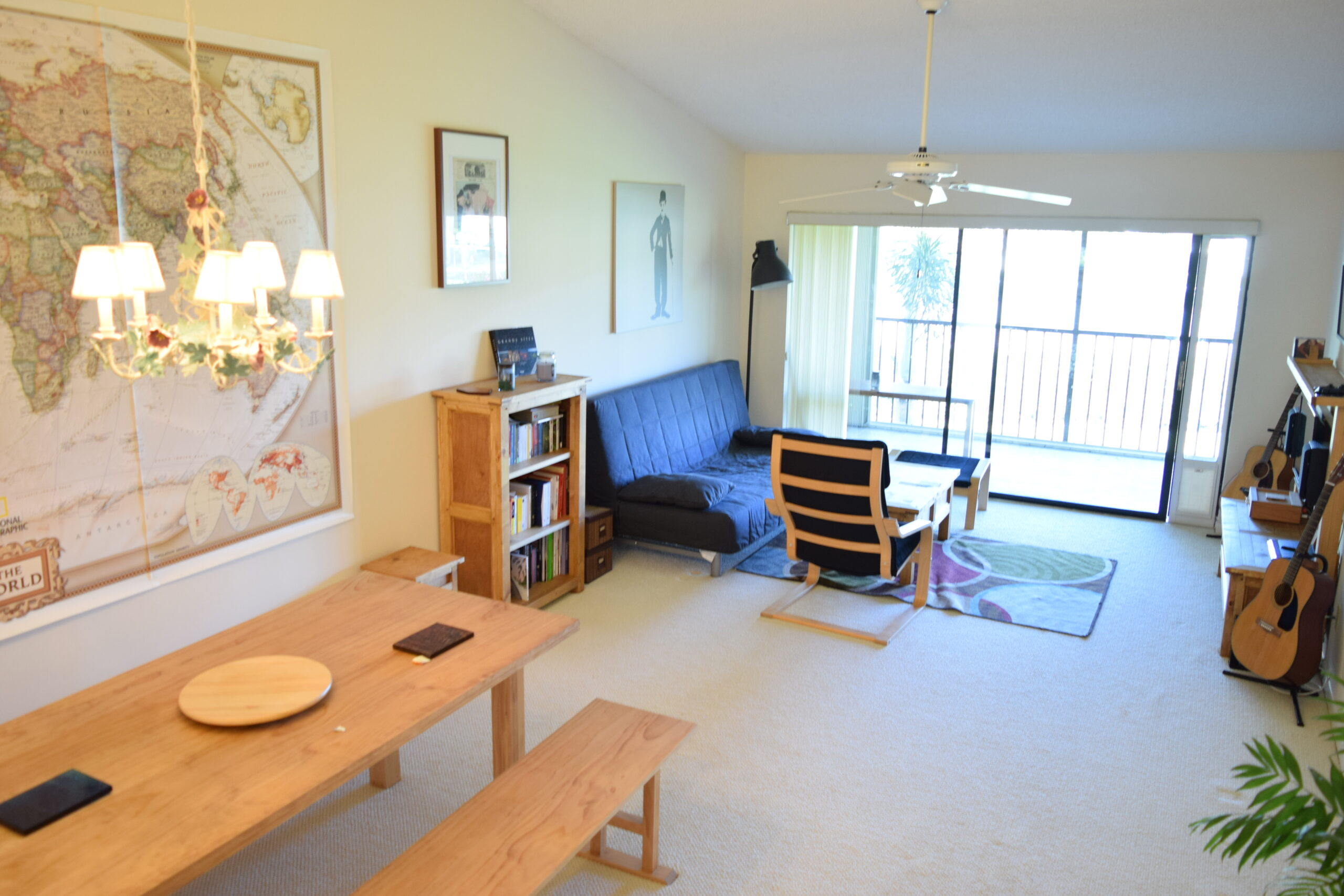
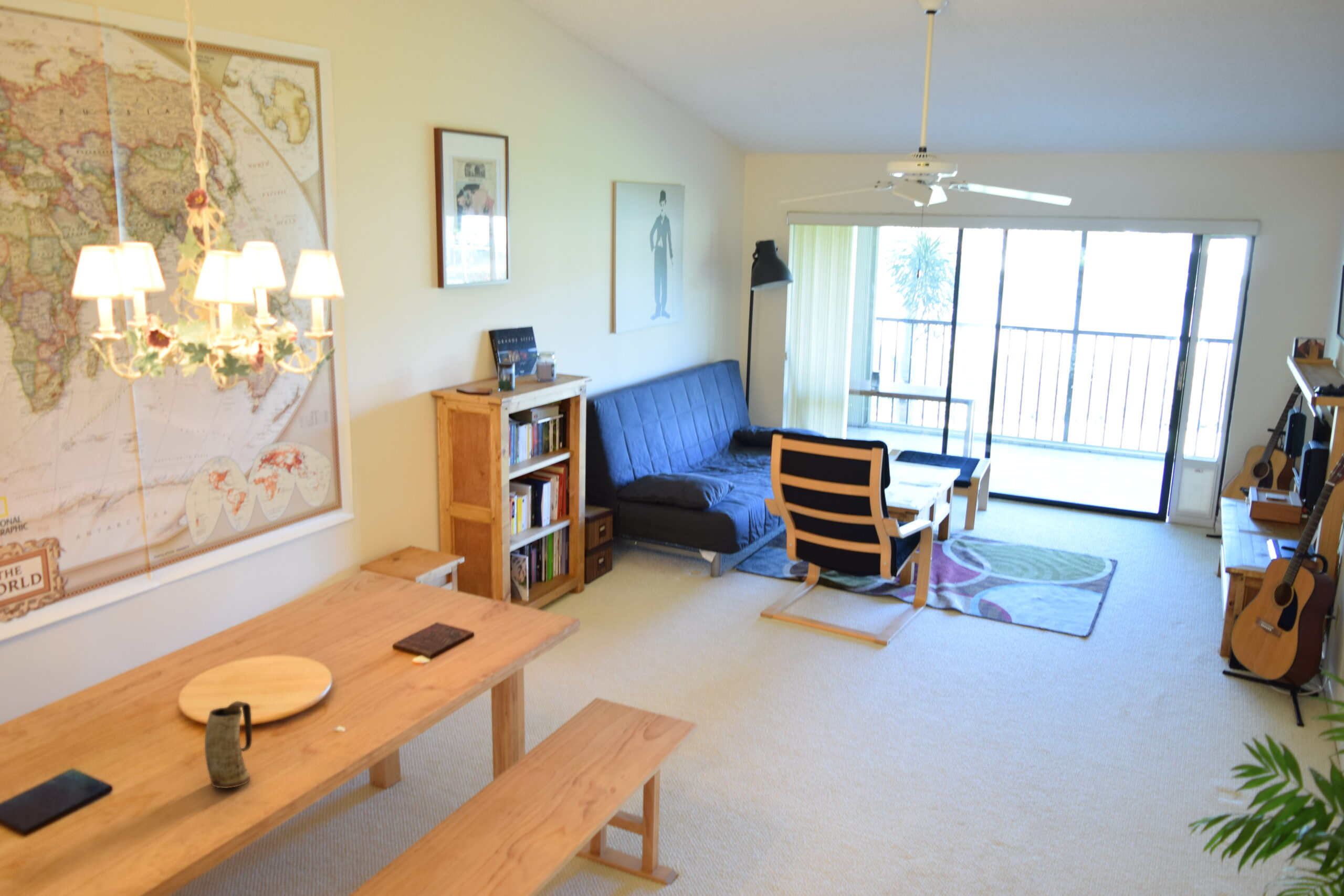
+ mug [204,700,253,789]
